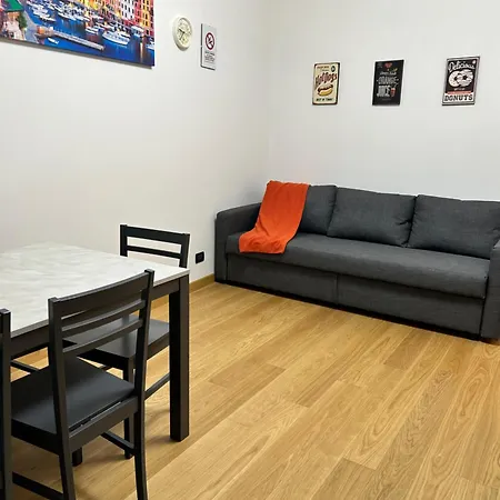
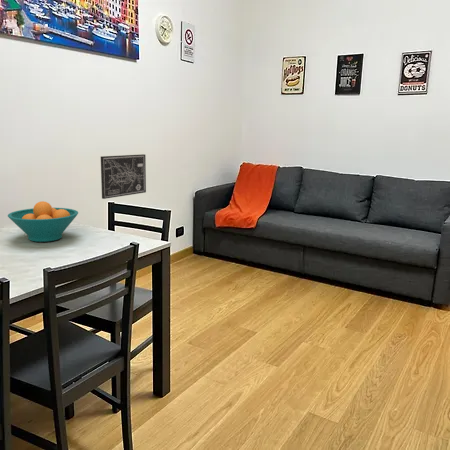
+ wall art [100,153,147,200]
+ fruit bowl [7,200,79,243]
